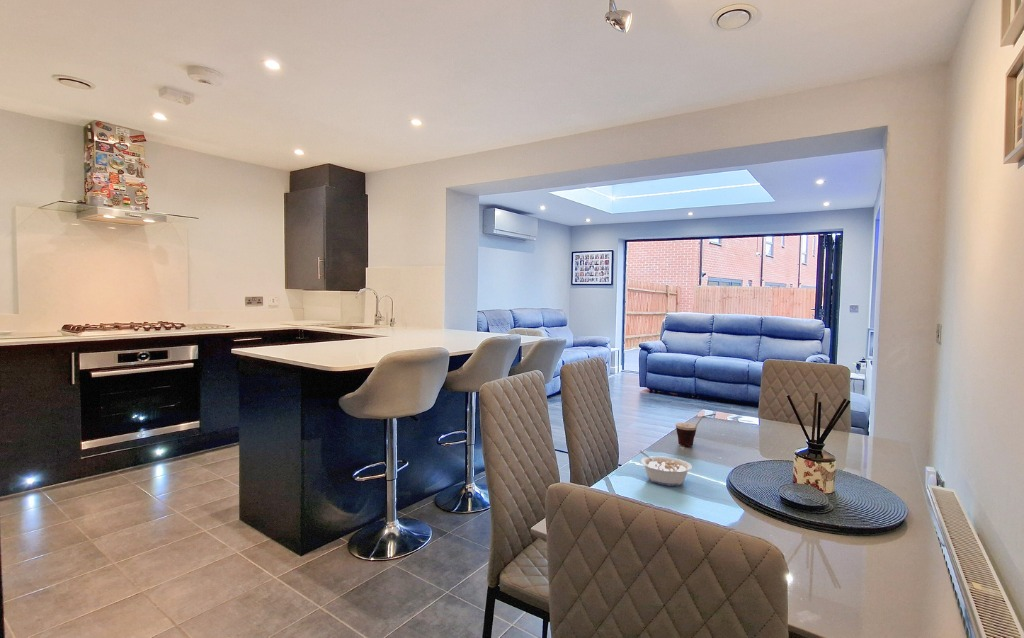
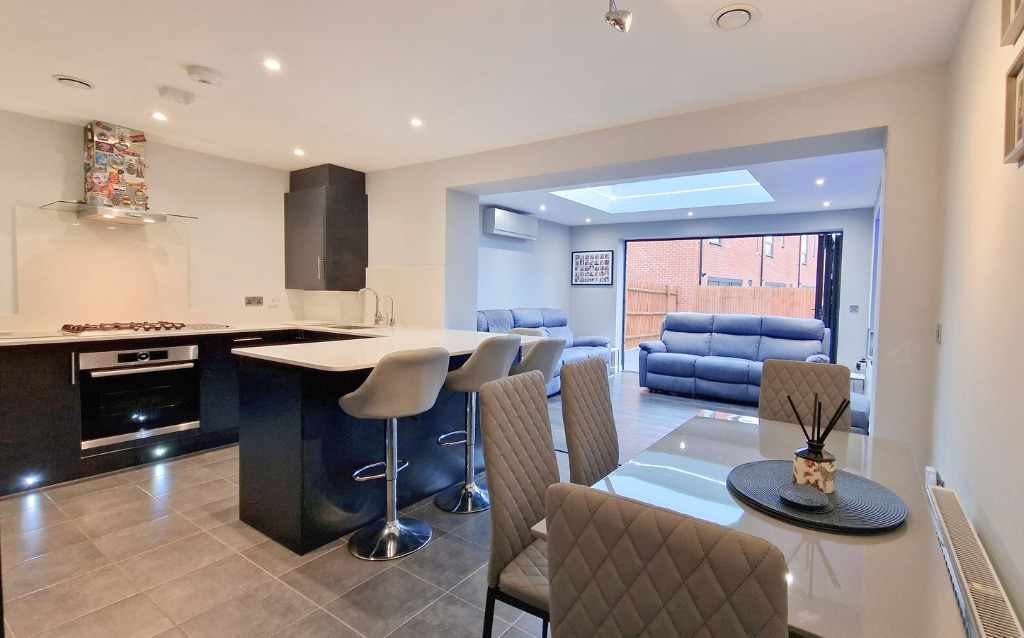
- cup [675,413,717,447]
- legume [639,450,693,487]
